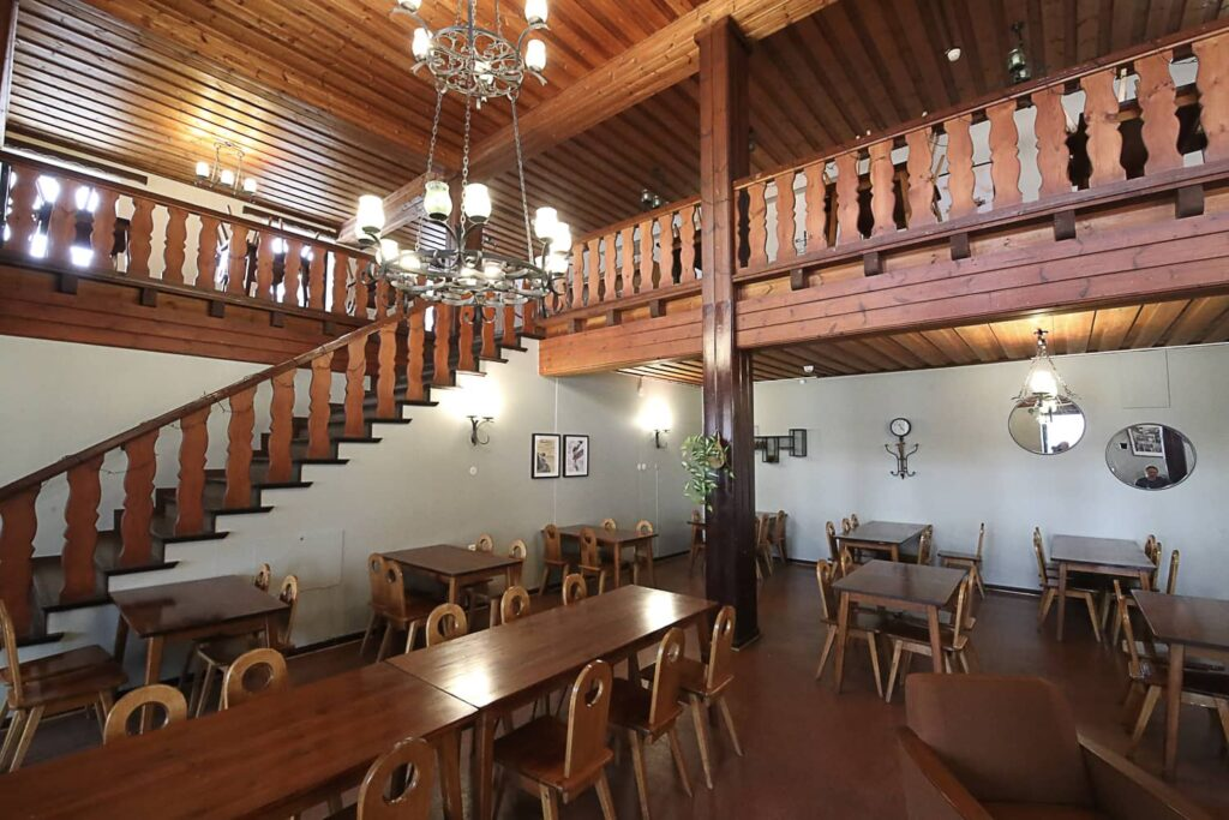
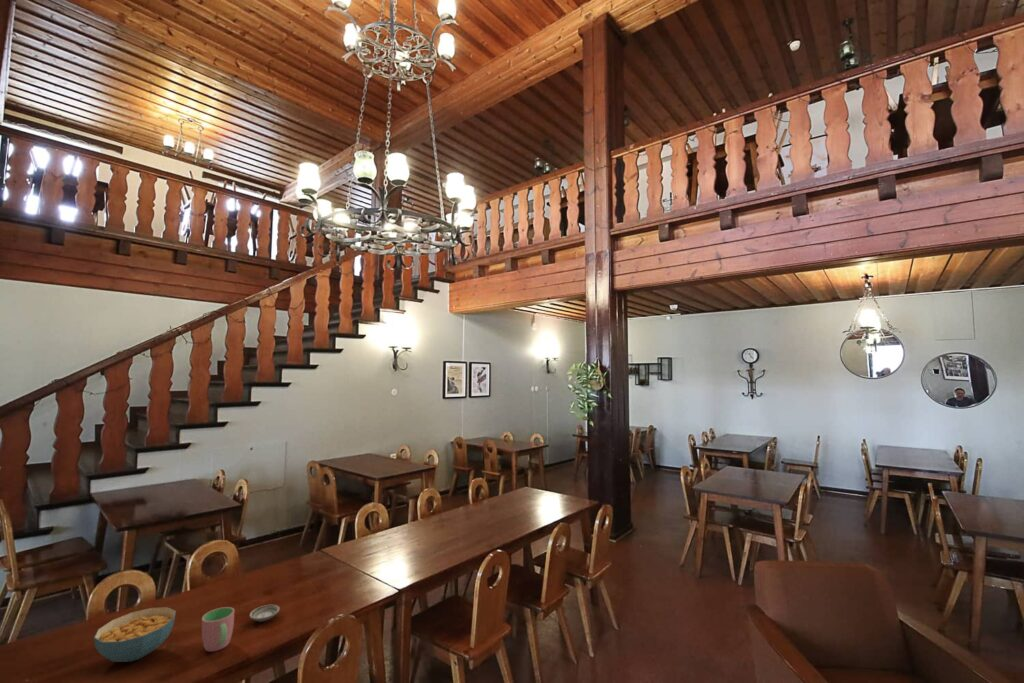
+ cup [201,606,235,653]
+ cereal bowl [93,606,177,663]
+ saucer [248,604,281,623]
